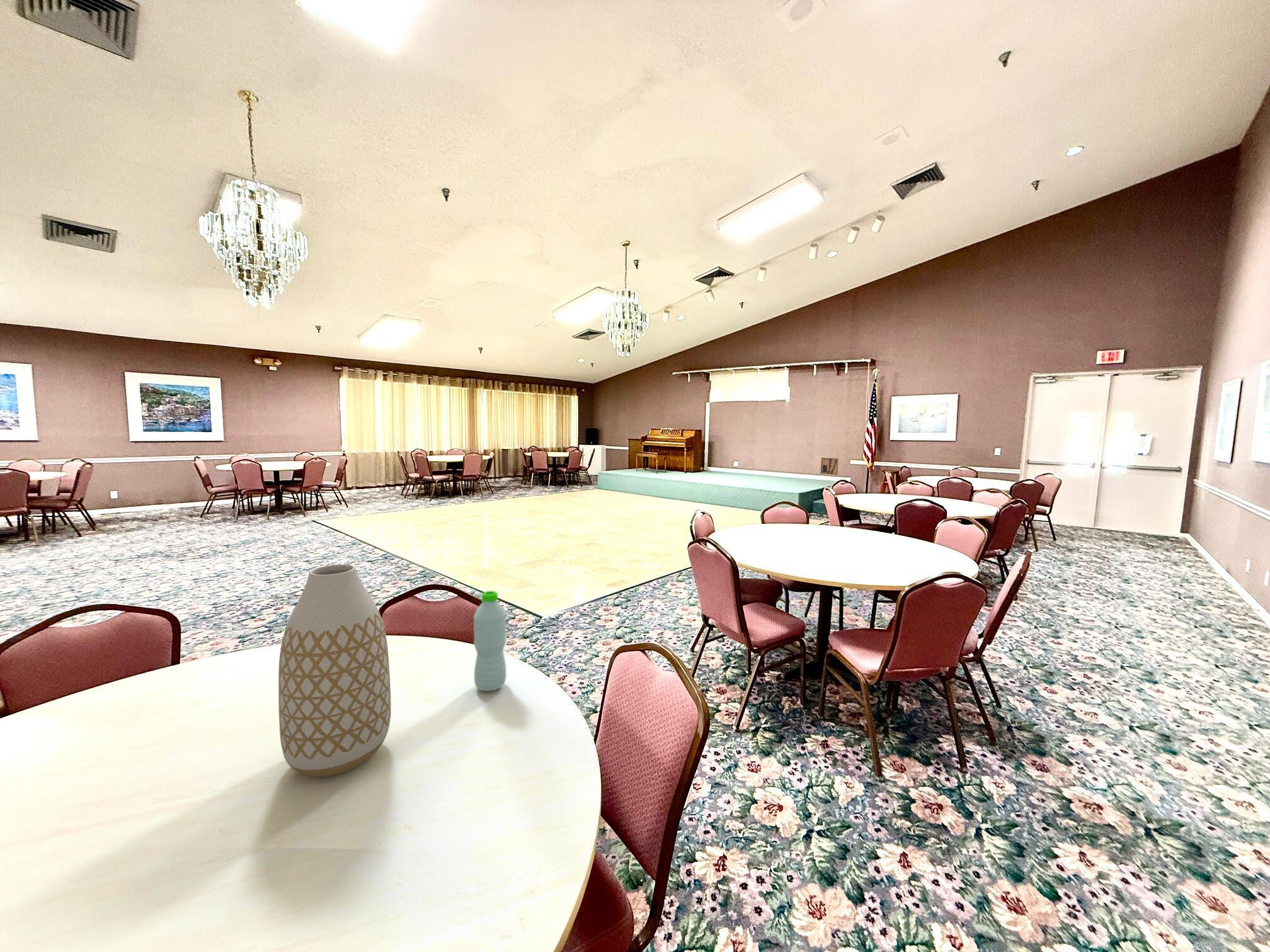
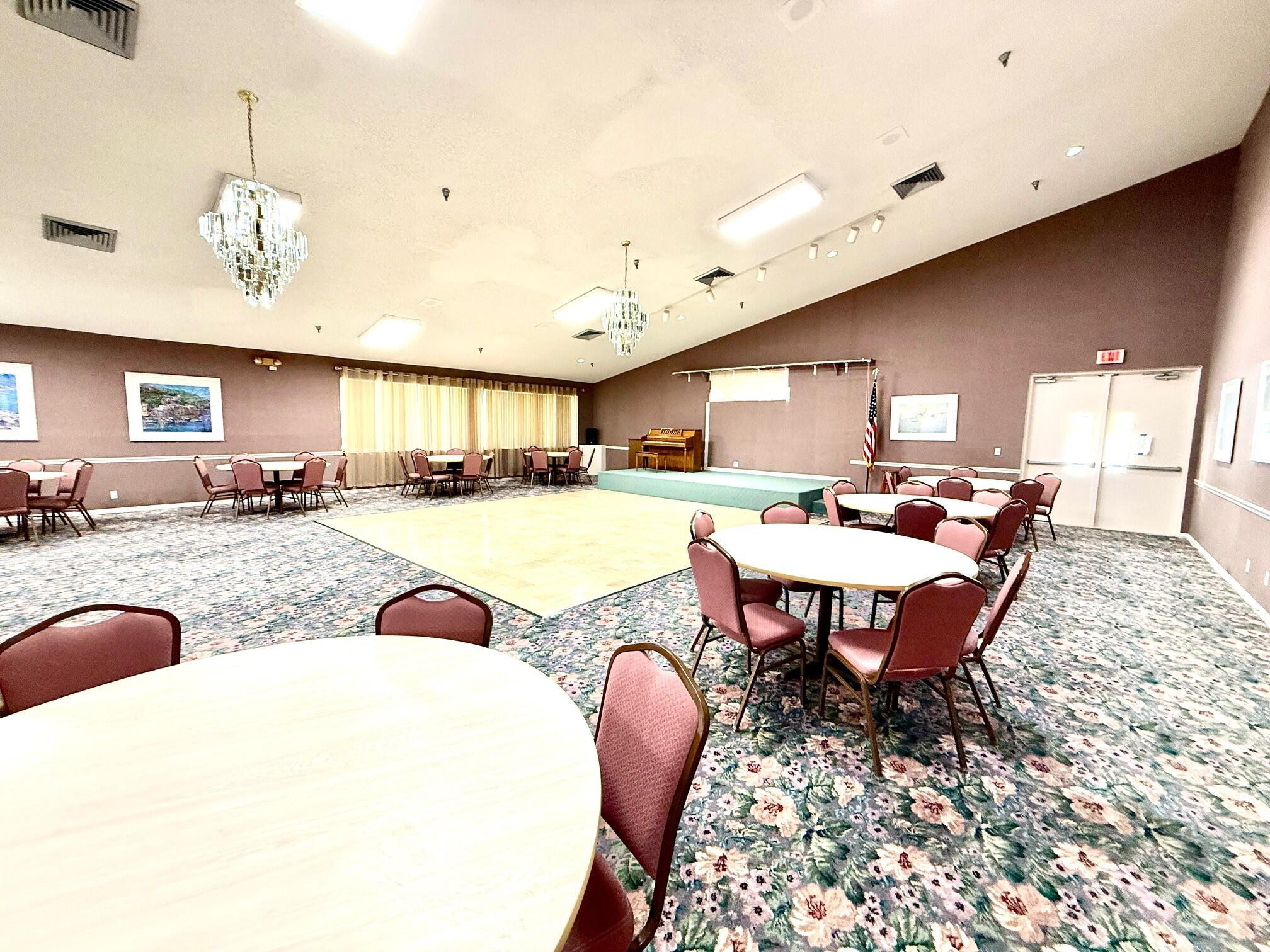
- wall art [820,457,839,475]
- vase [278,564,392,778]
- water bottle [473,591,507,692]
